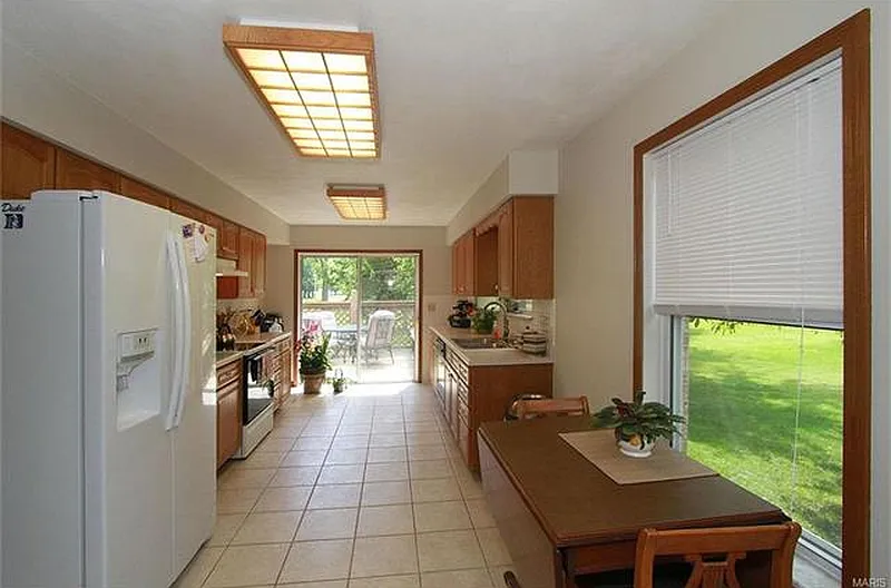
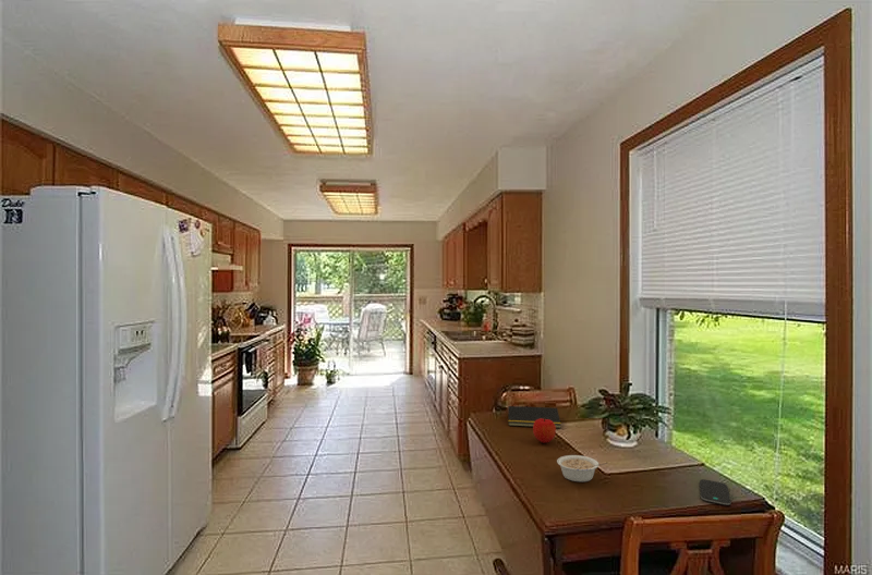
+ notepad [506,405,562,429]
+ fruit [532,417,557,444]
+ legume [556,454,608,482]
+ smartphone [699,478,731,506]
